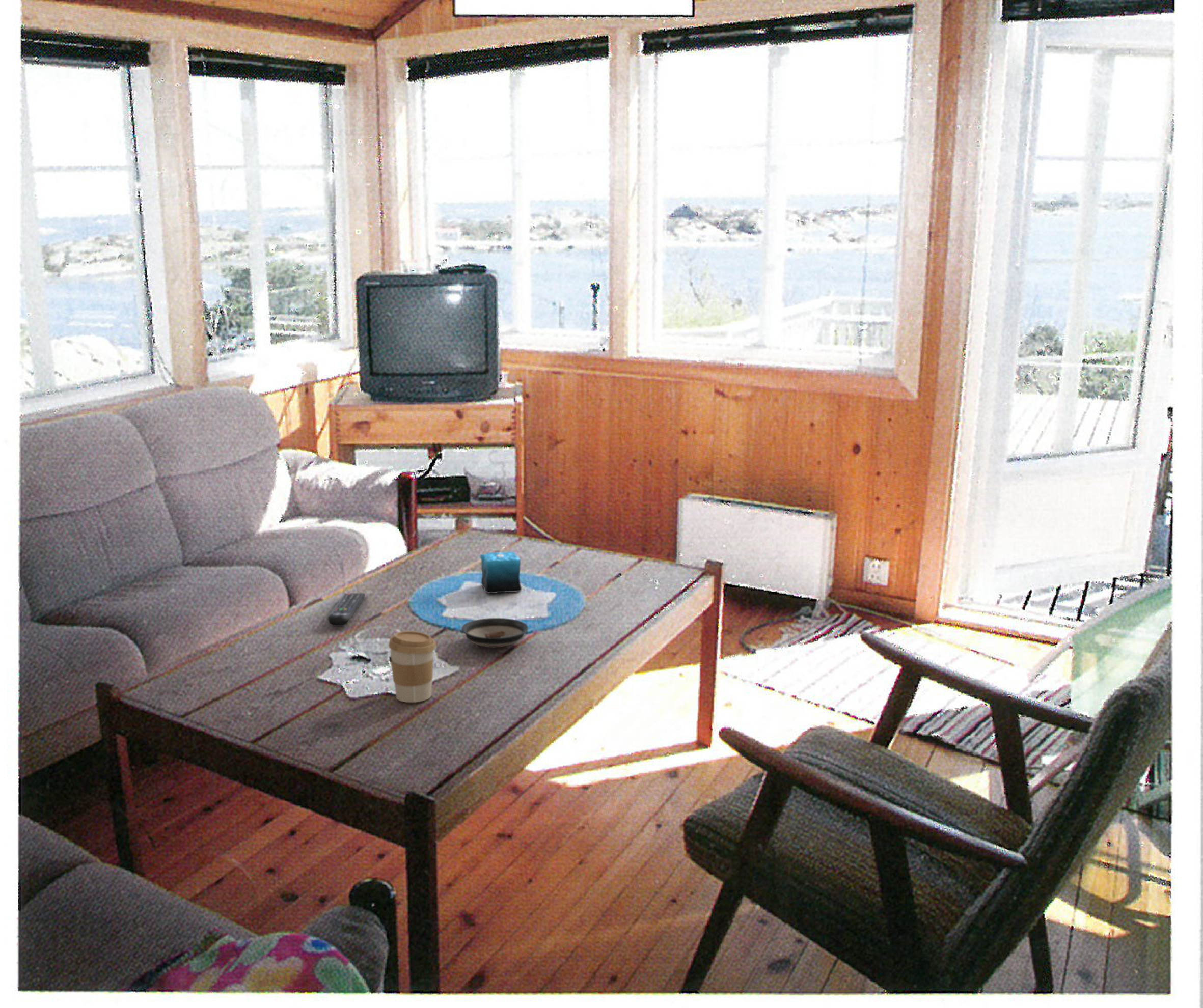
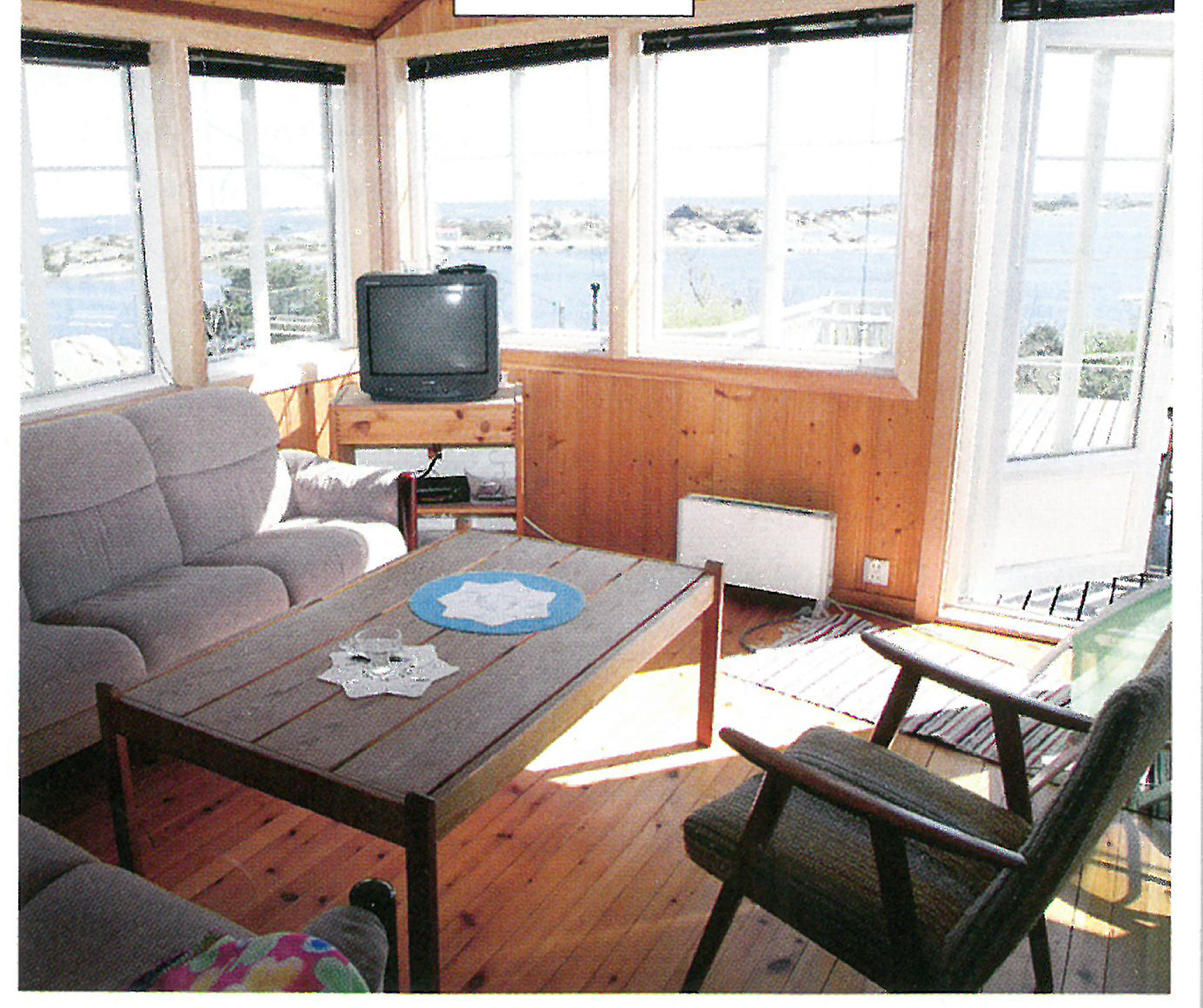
- candle [480,543,522,594]
- coffee cup [388,631,436,703]
- saucer [461,618,529,648]
- remote control [327,593,366,627]
